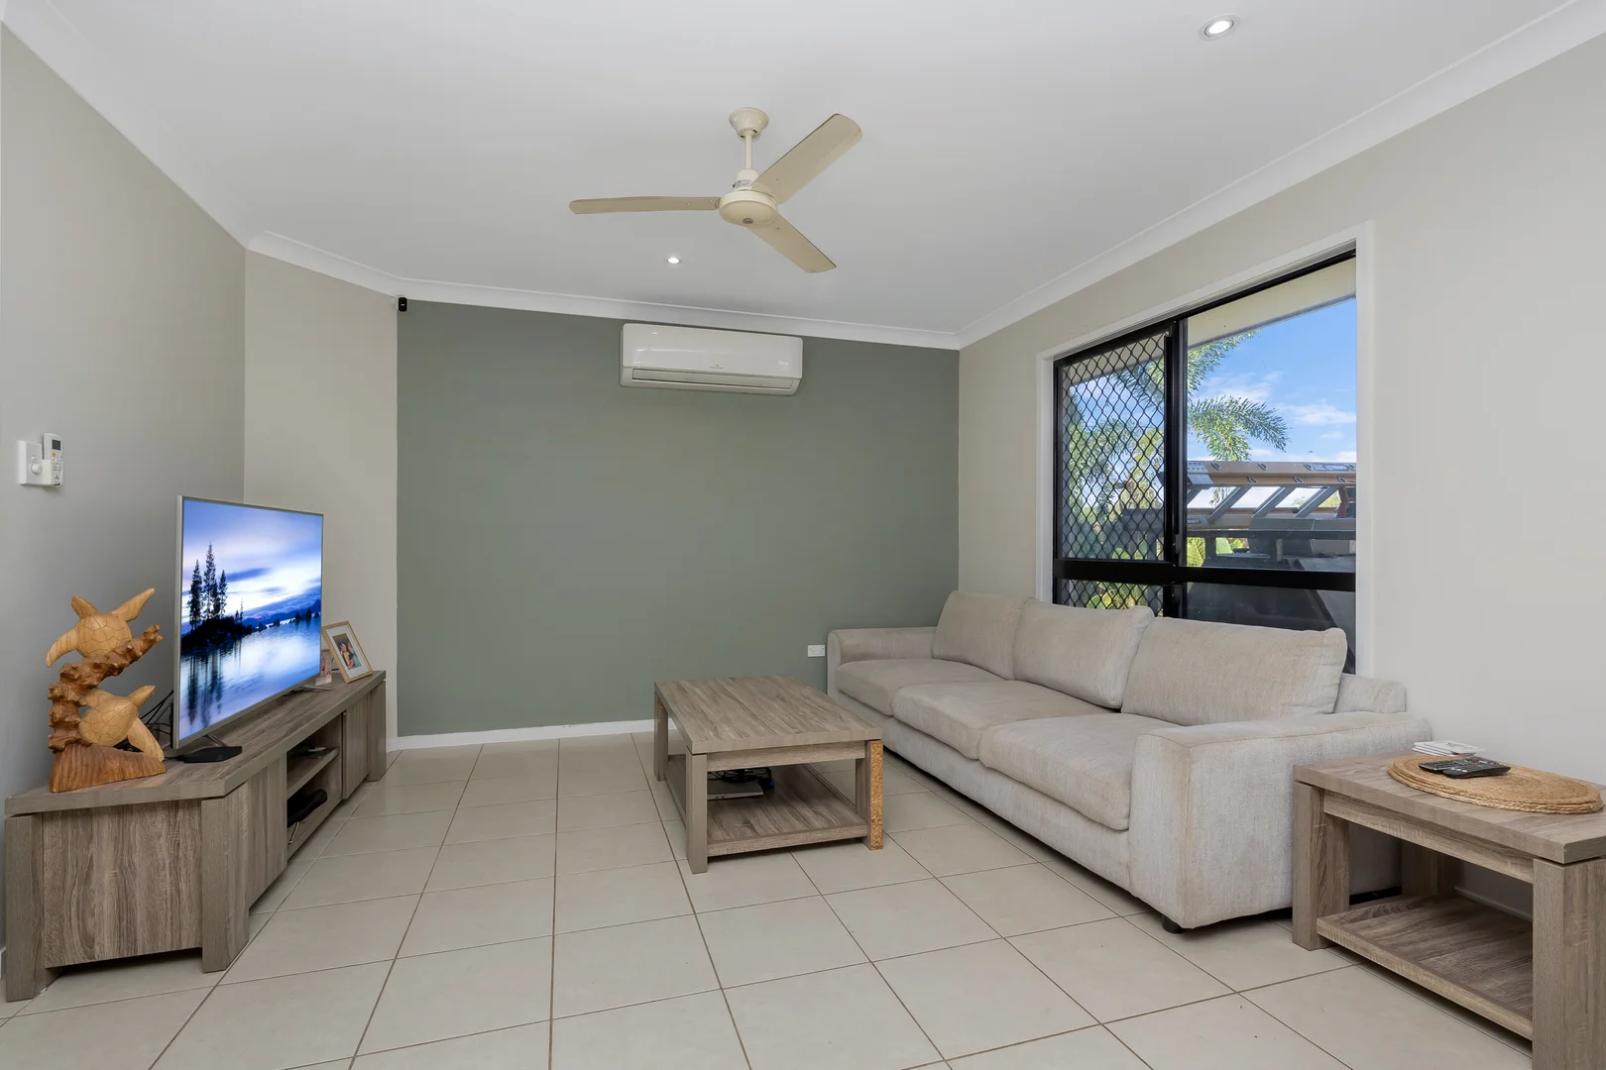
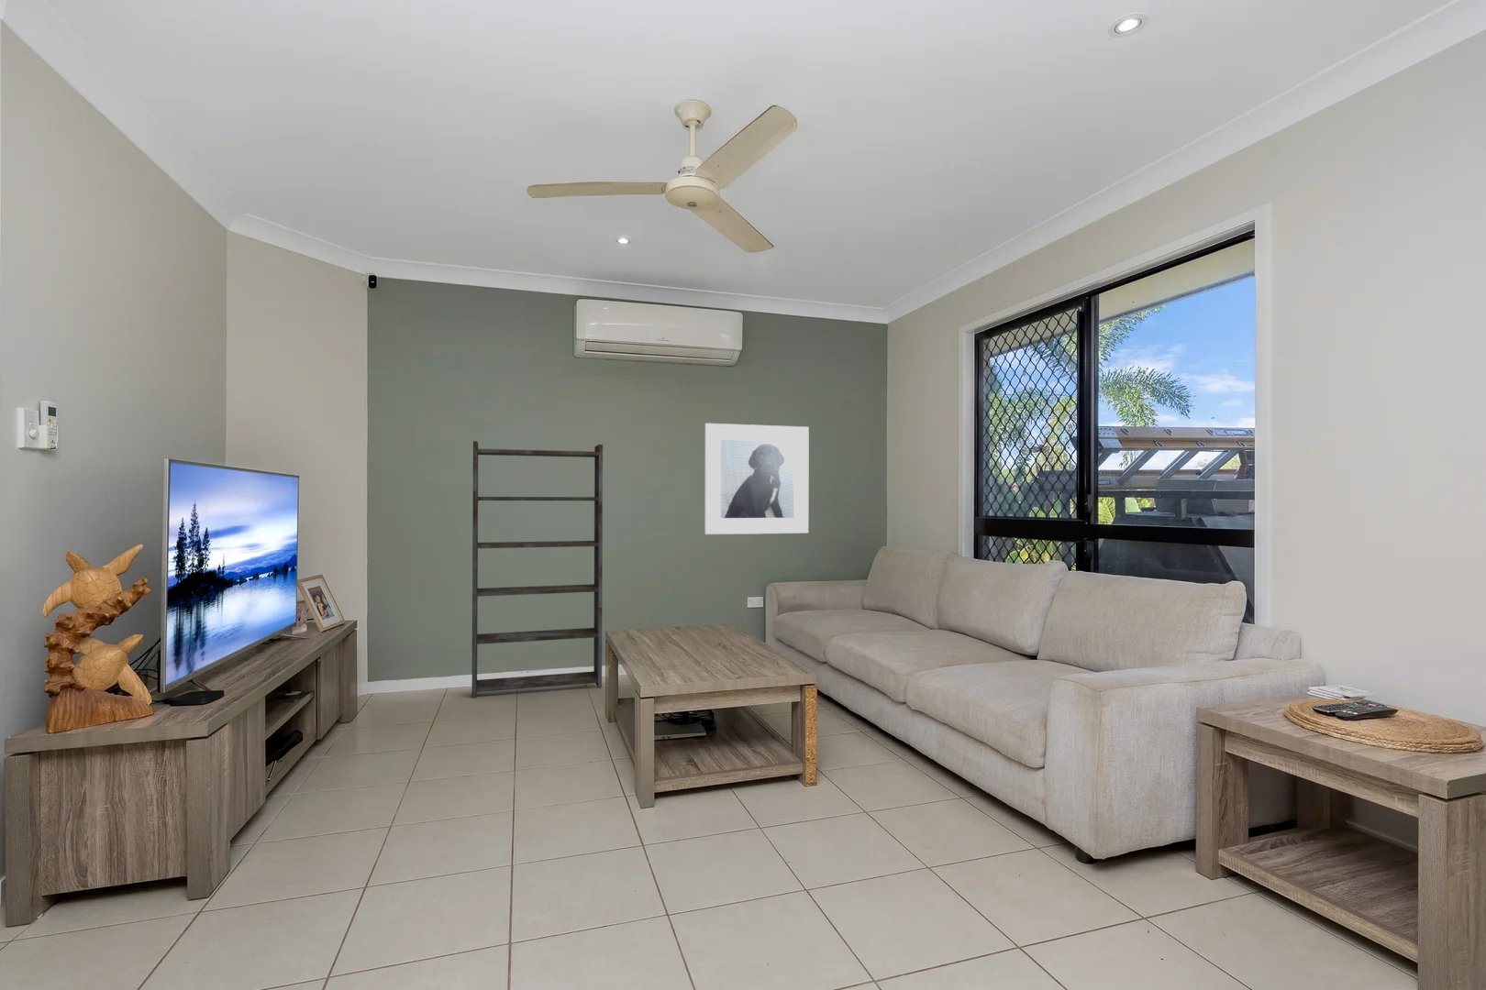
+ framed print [703,422,809,536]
+ bookshelf [471,440,604,698]
